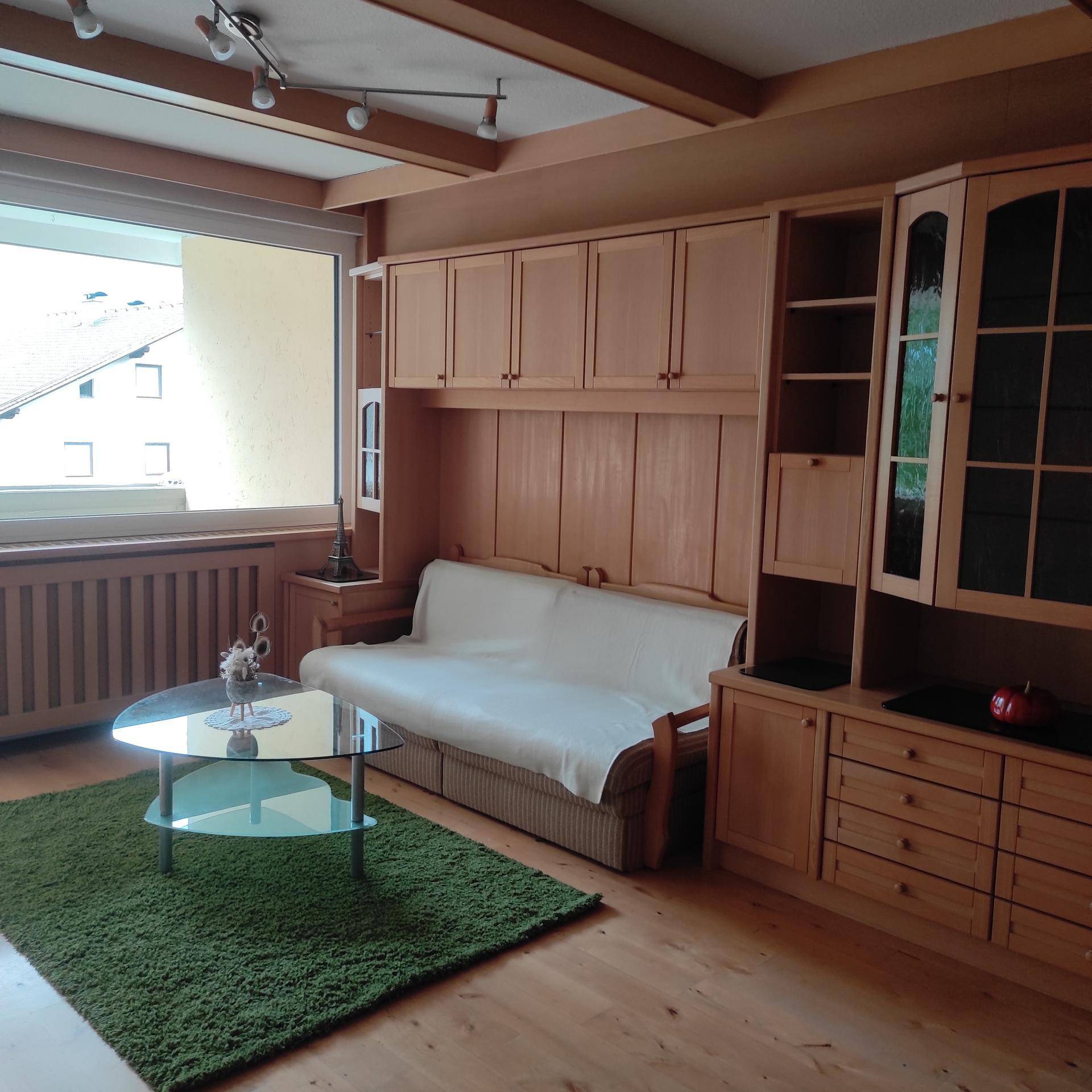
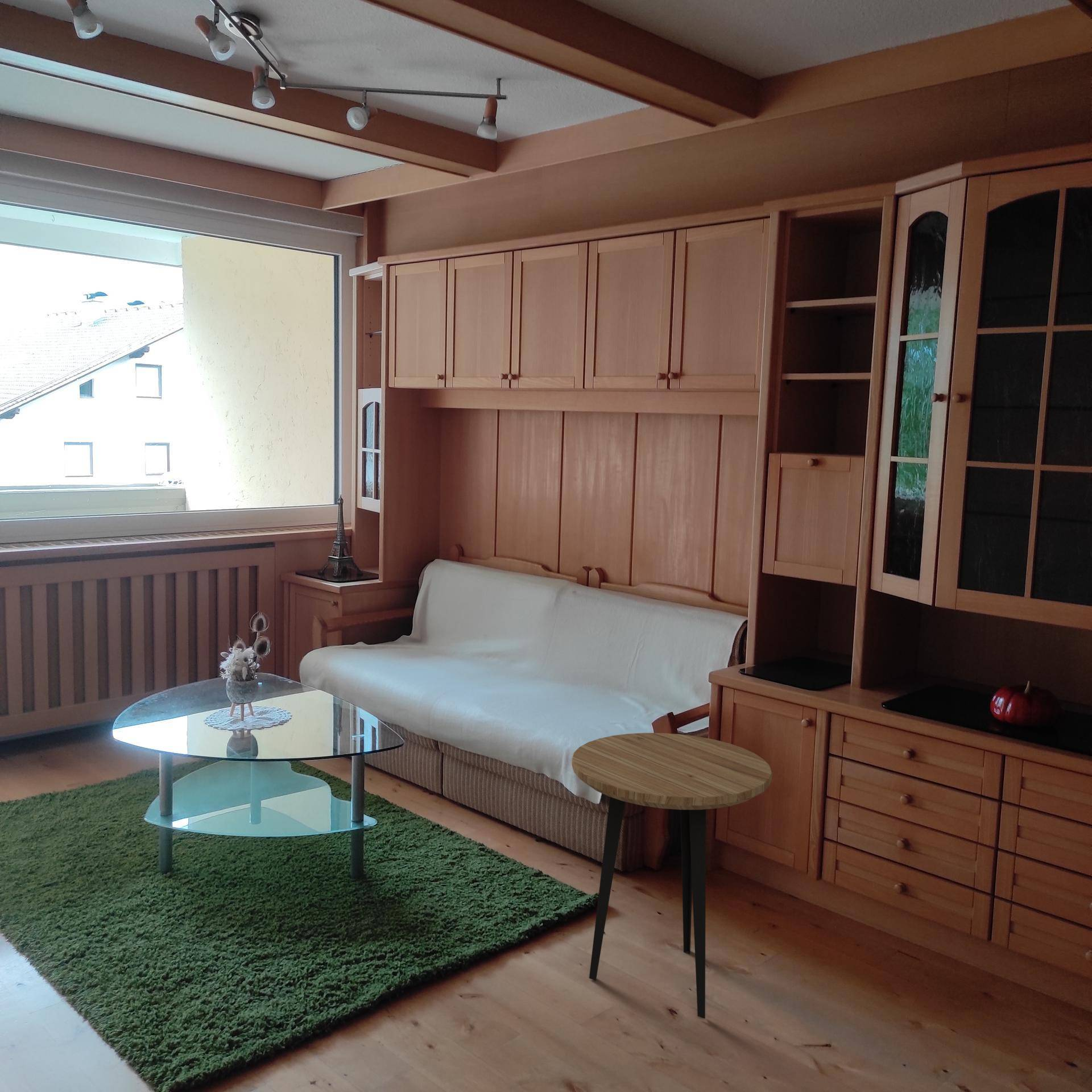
+ side table [571,733,773,1019]
